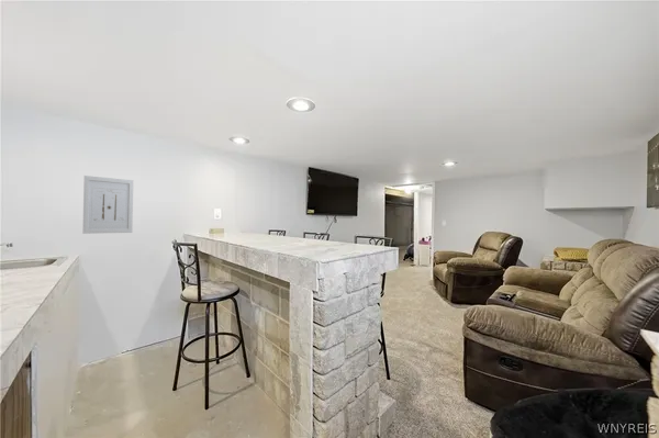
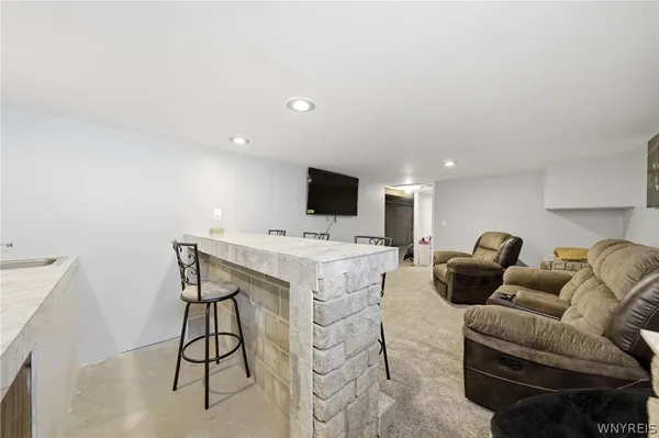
- wall art [81,175,134,235]
